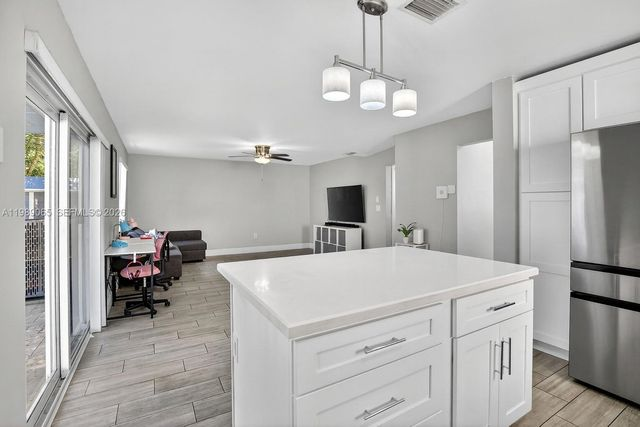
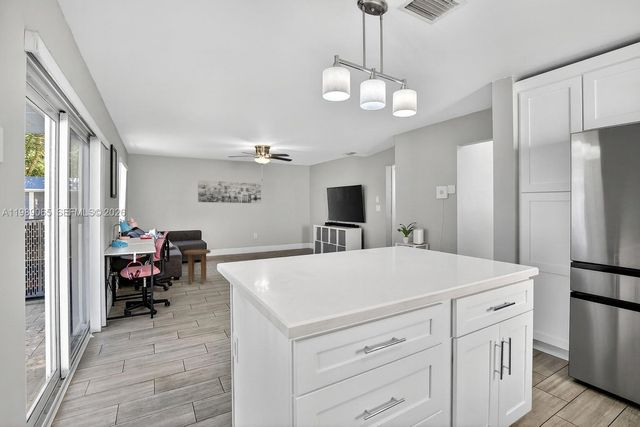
+ wall art [197,179,262,204]
+ side table [183,248,211,285]
